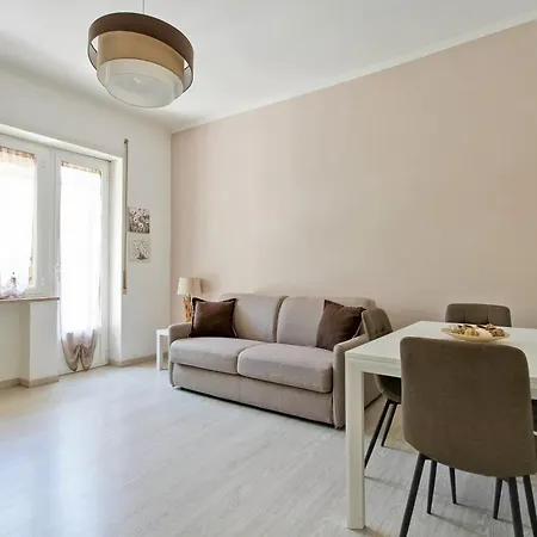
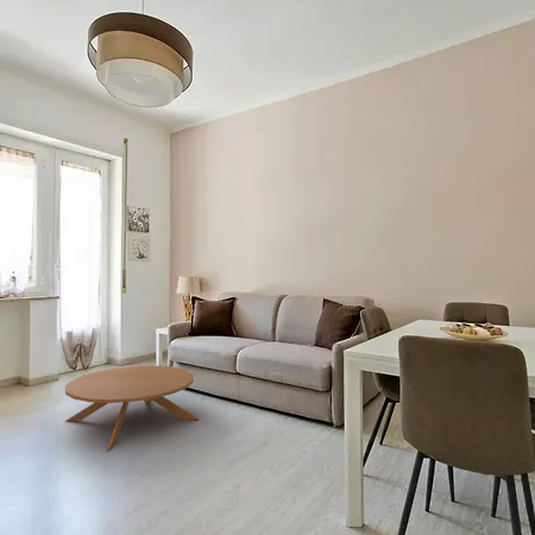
+ coffee table [64,364,201,452]
